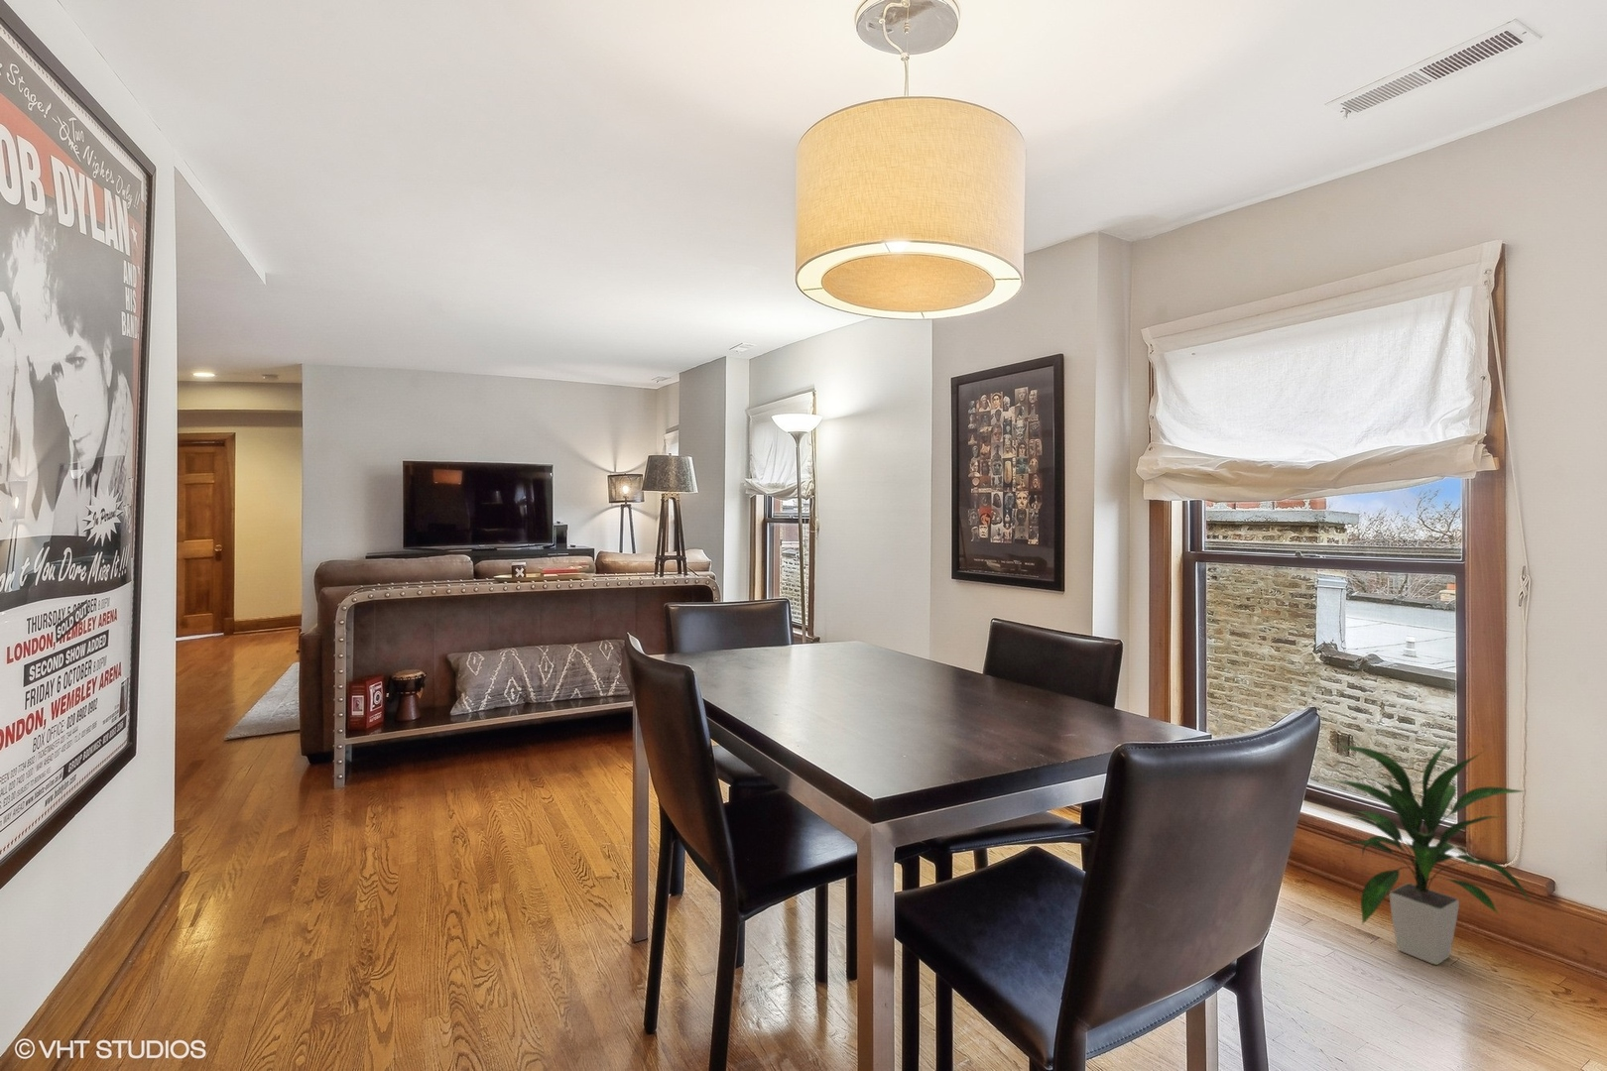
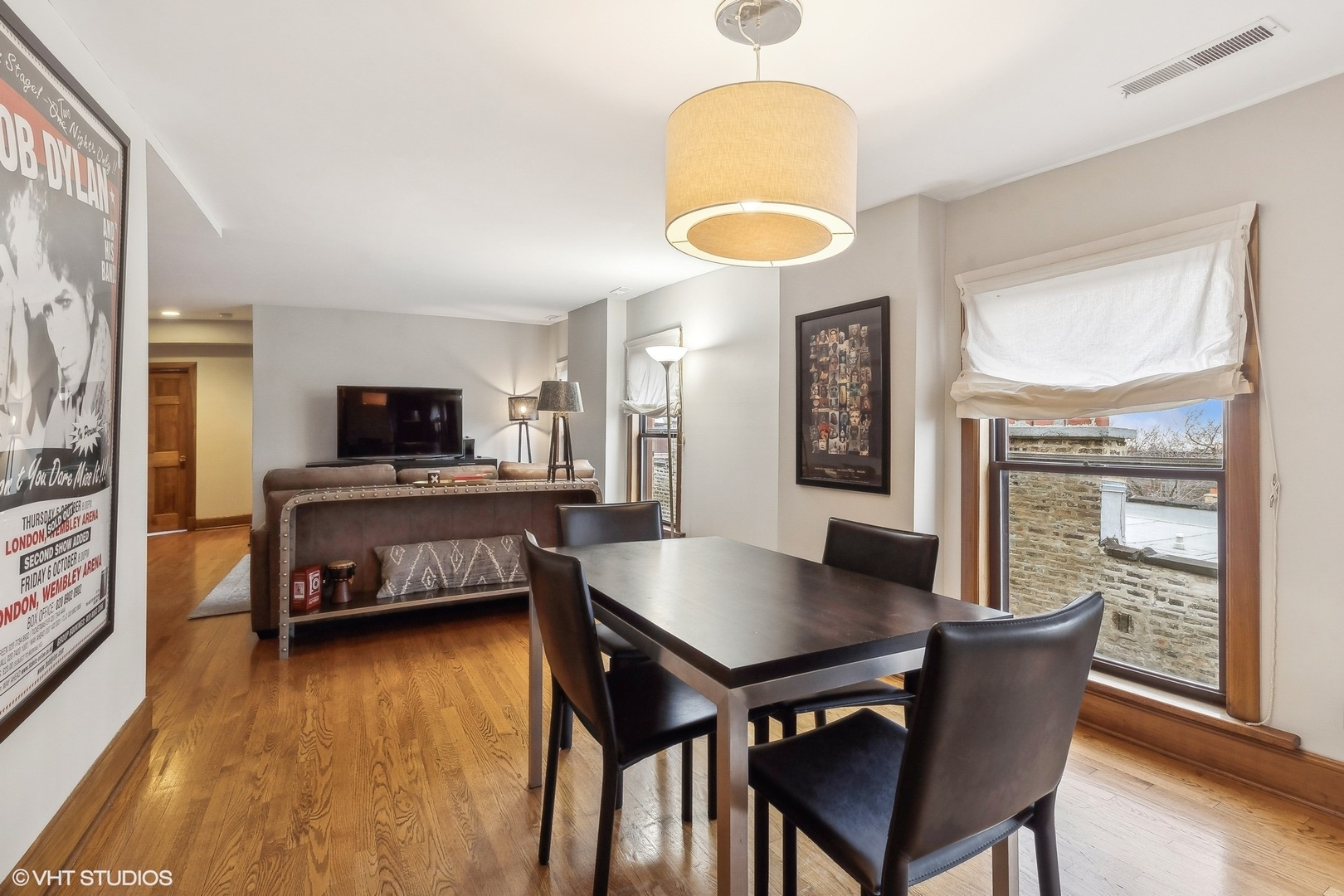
- indoor plant [1326,739,1534,966]
